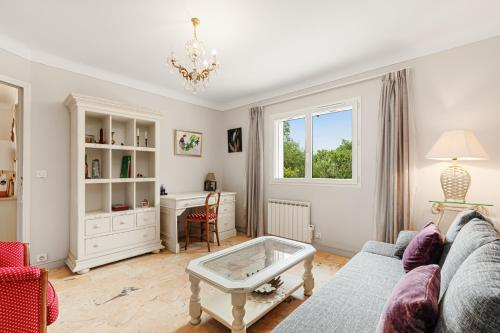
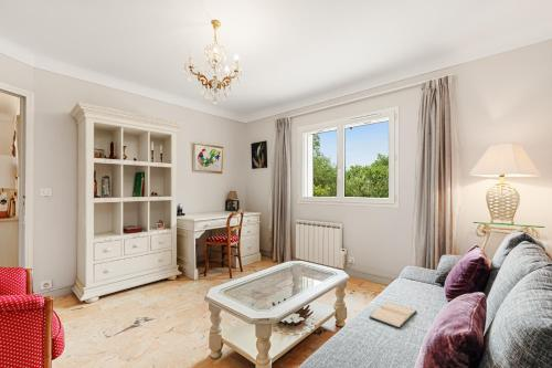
+ hardback book [369,302,417,329]
